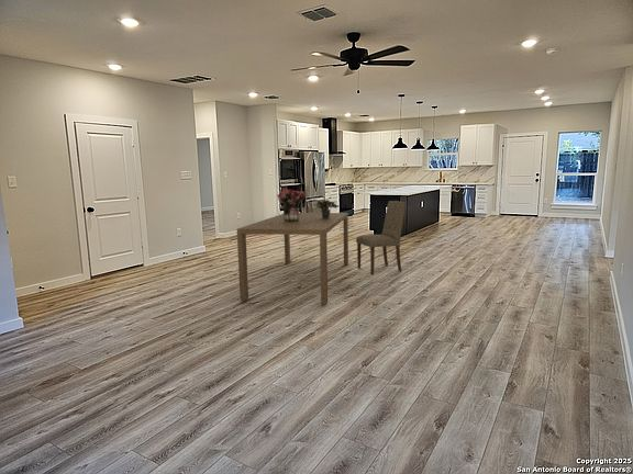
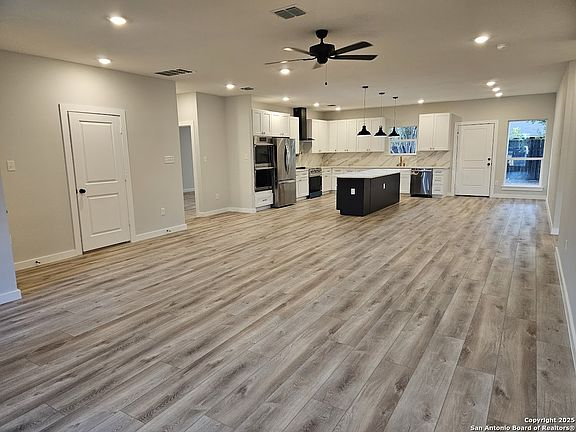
- dining chair [355,200,407,275]
- dining table [236,212,349,306]
- bouquet [276,185,308,222]
- potted plant [314,199,341,218]
